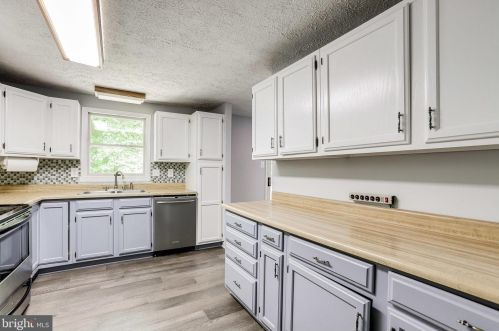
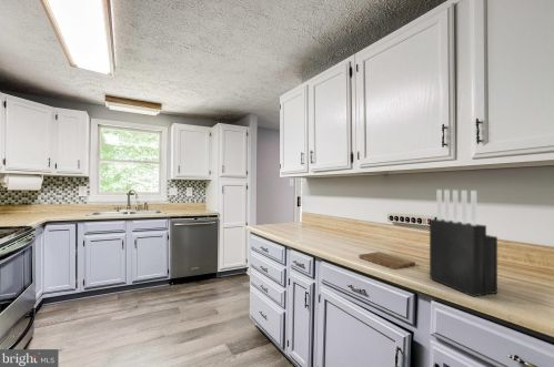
+ cutting board [357,251,416,271]
+ knife block [429,188,498,298]
